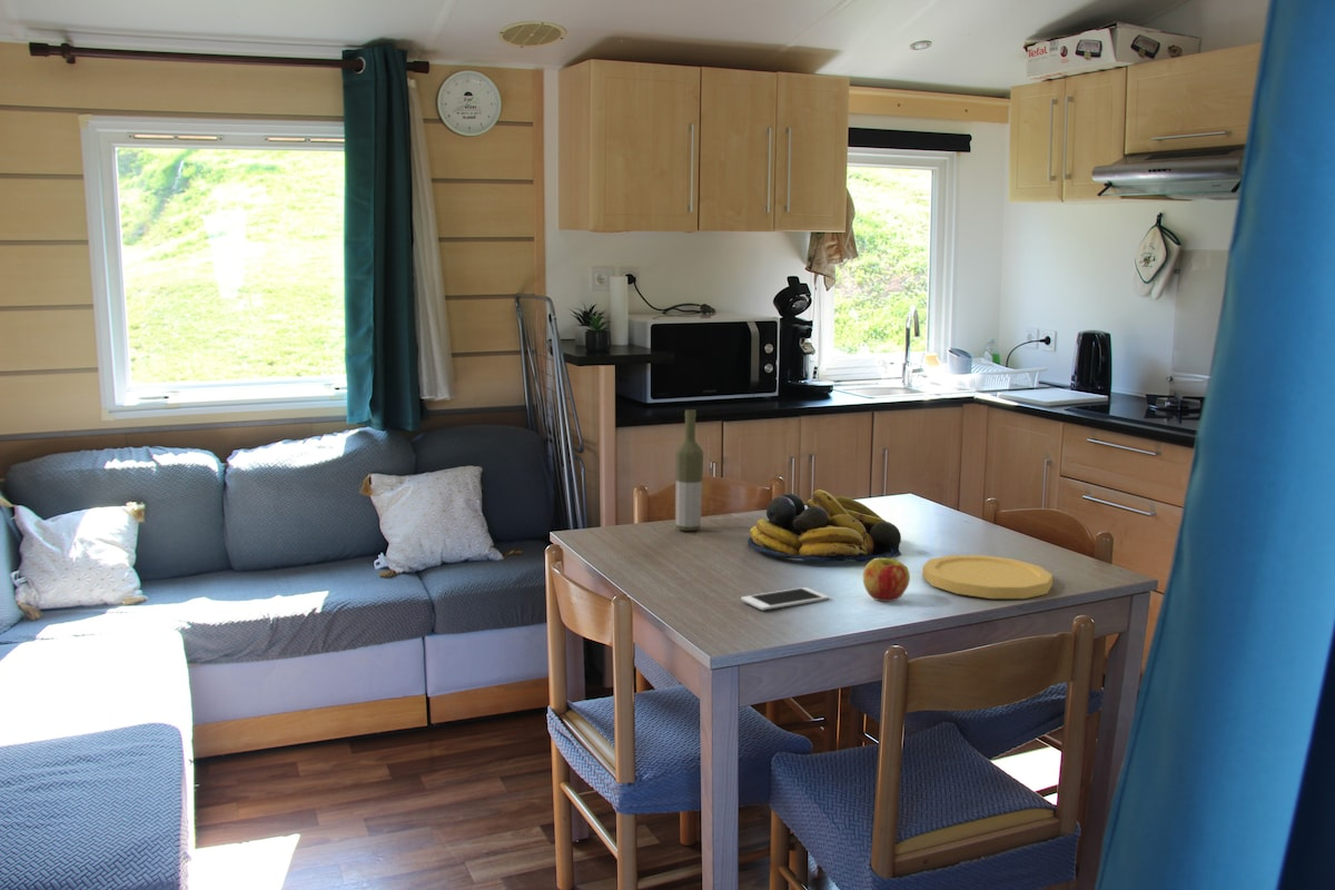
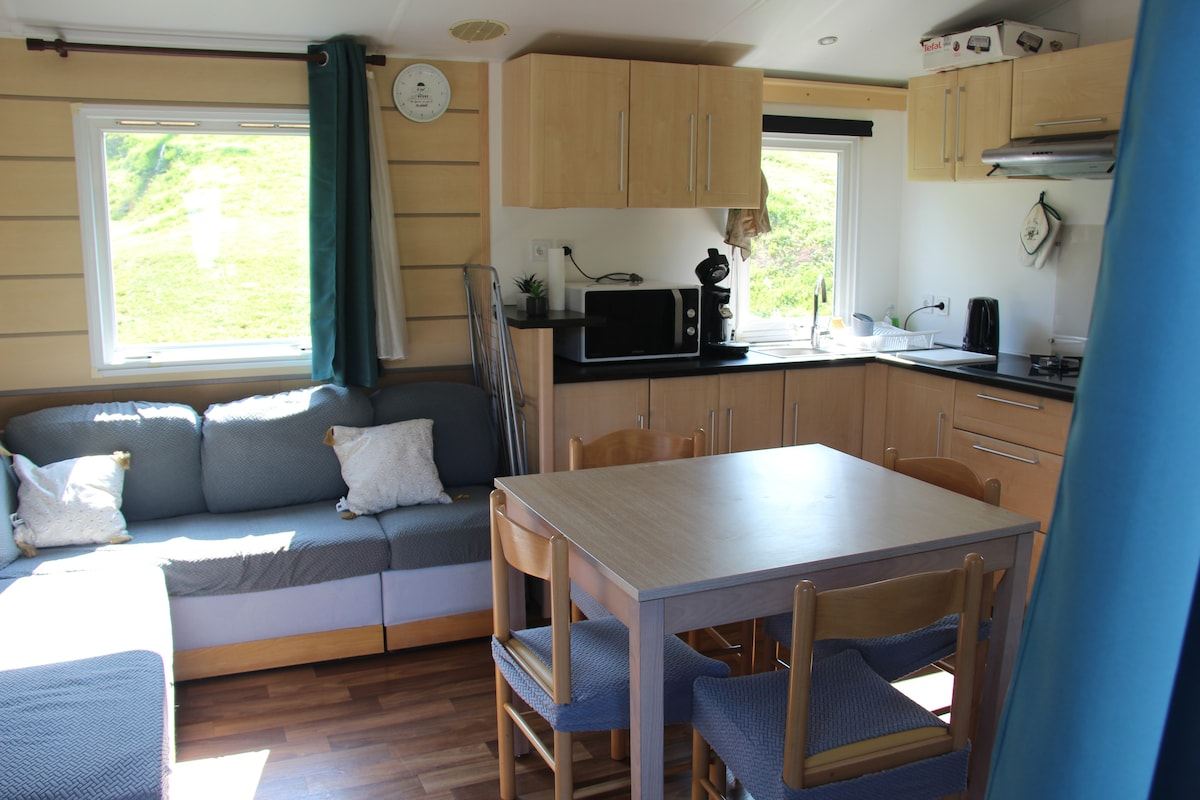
- bottle [674,408,704,532]
- apple [862,557,911,602]
- fruit bowl [746,488,902,563]
- plate [921,554,1054,600]
- cell phone [740,586,830,611]
